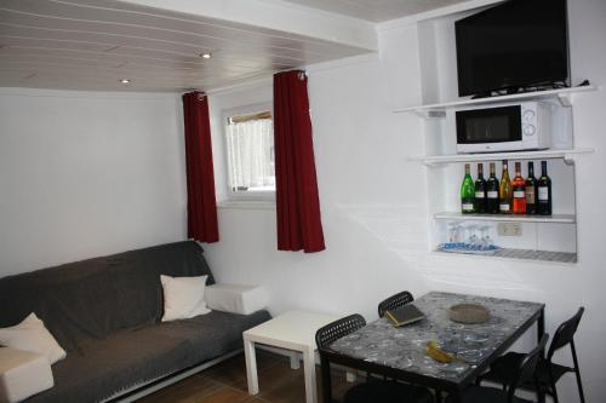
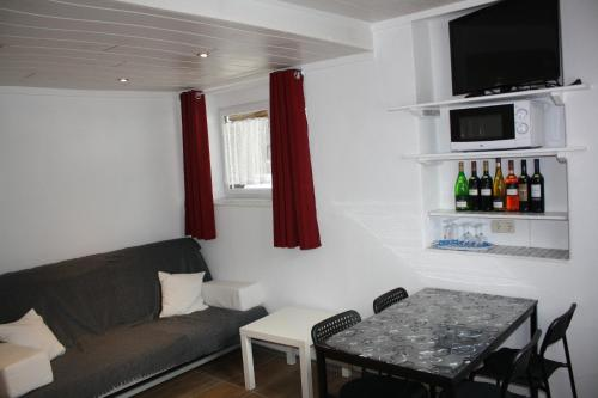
- notepad [383,303,428,328]
- banana [423,340,471,364]
- bowl [447,303,491,324]
